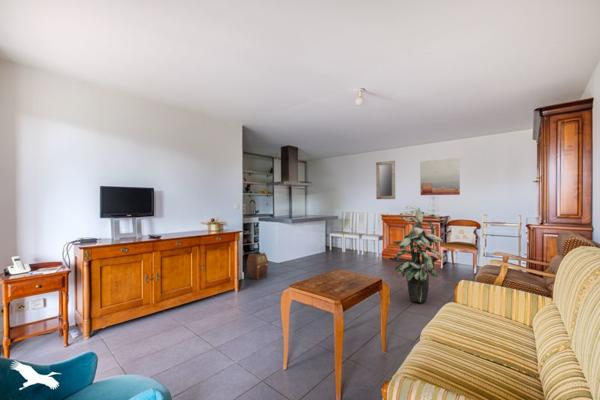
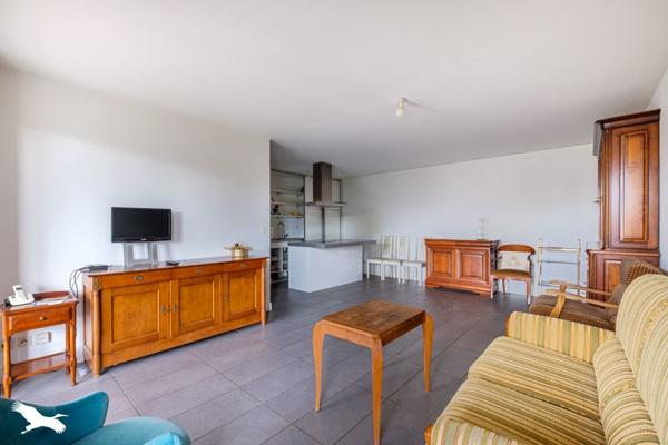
- wall art [419,157,461,196]
- home mirror [375,160,396,200]
- indoor plant [391,205,444,304]
- speaker [246,250,269,281]
